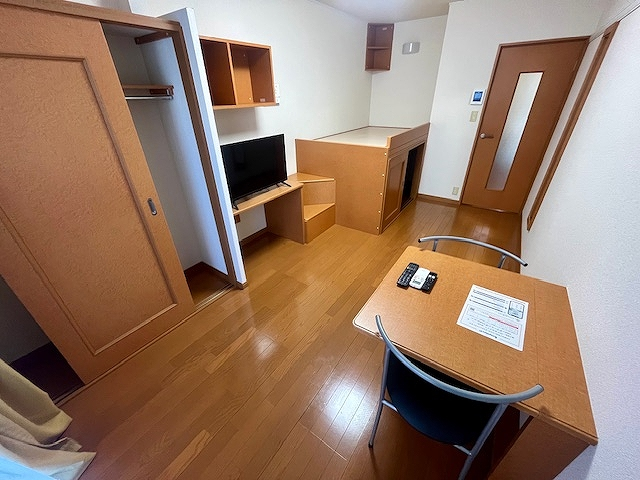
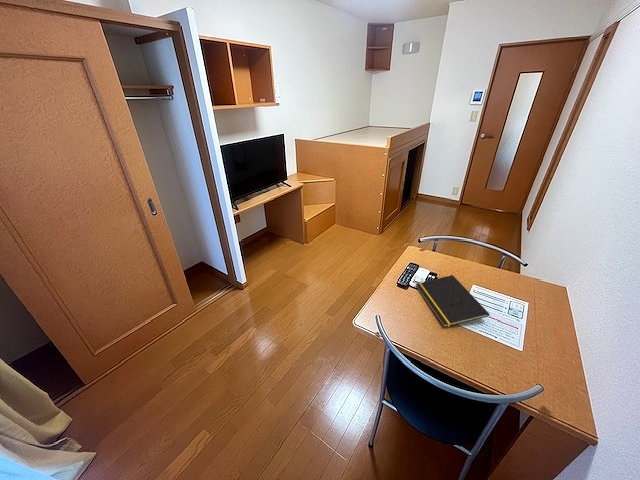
+ notepad [415,274,490,328]
